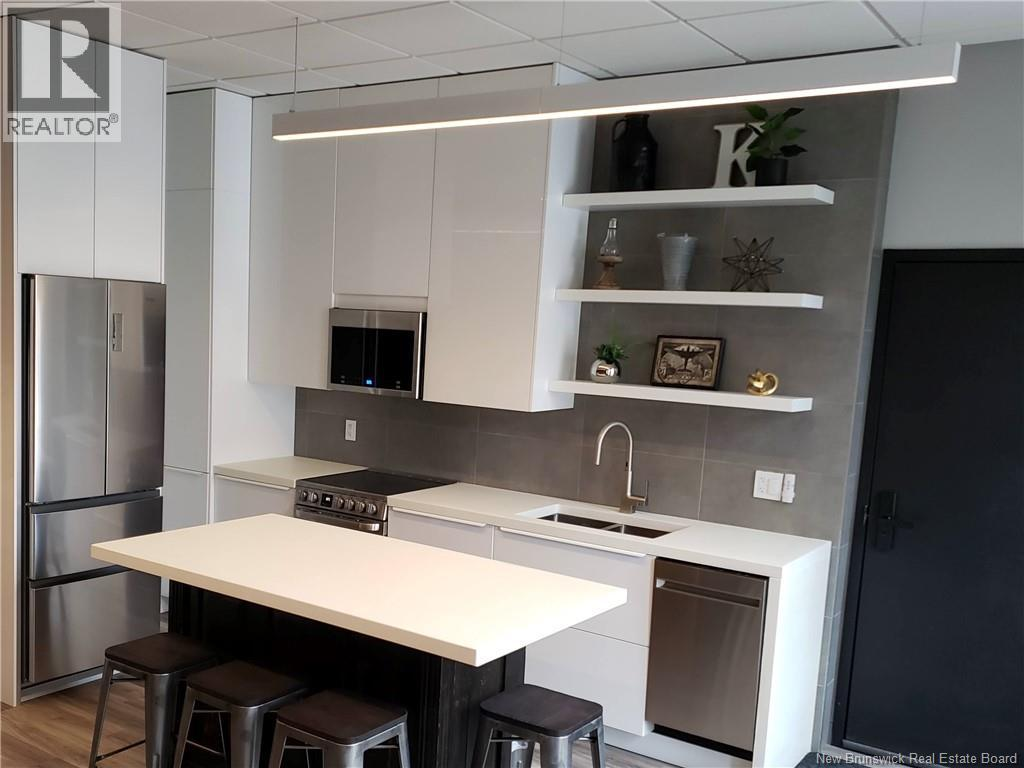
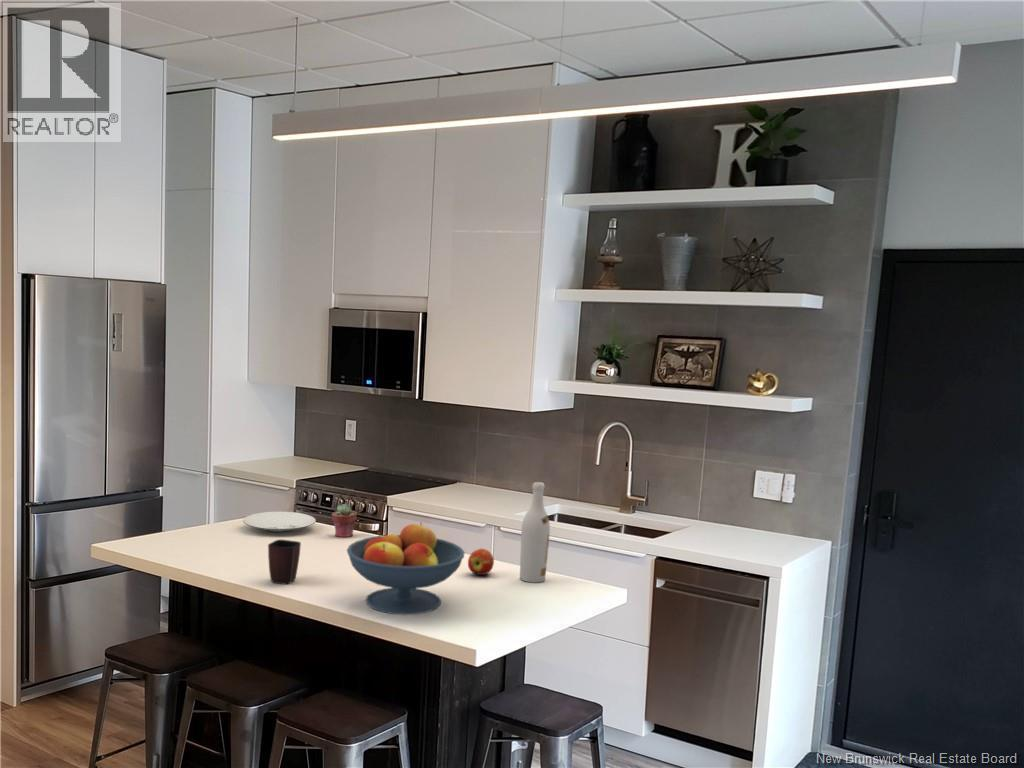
+ potted succulent [331,503,358,539]
+ plate [242,511,317,533]
+ wine bottle [519,481,551,584]
+ mug [267,539,302,585]
+ fruit bowl [346,521,466,616]
+ apple [467,548,495,576]
